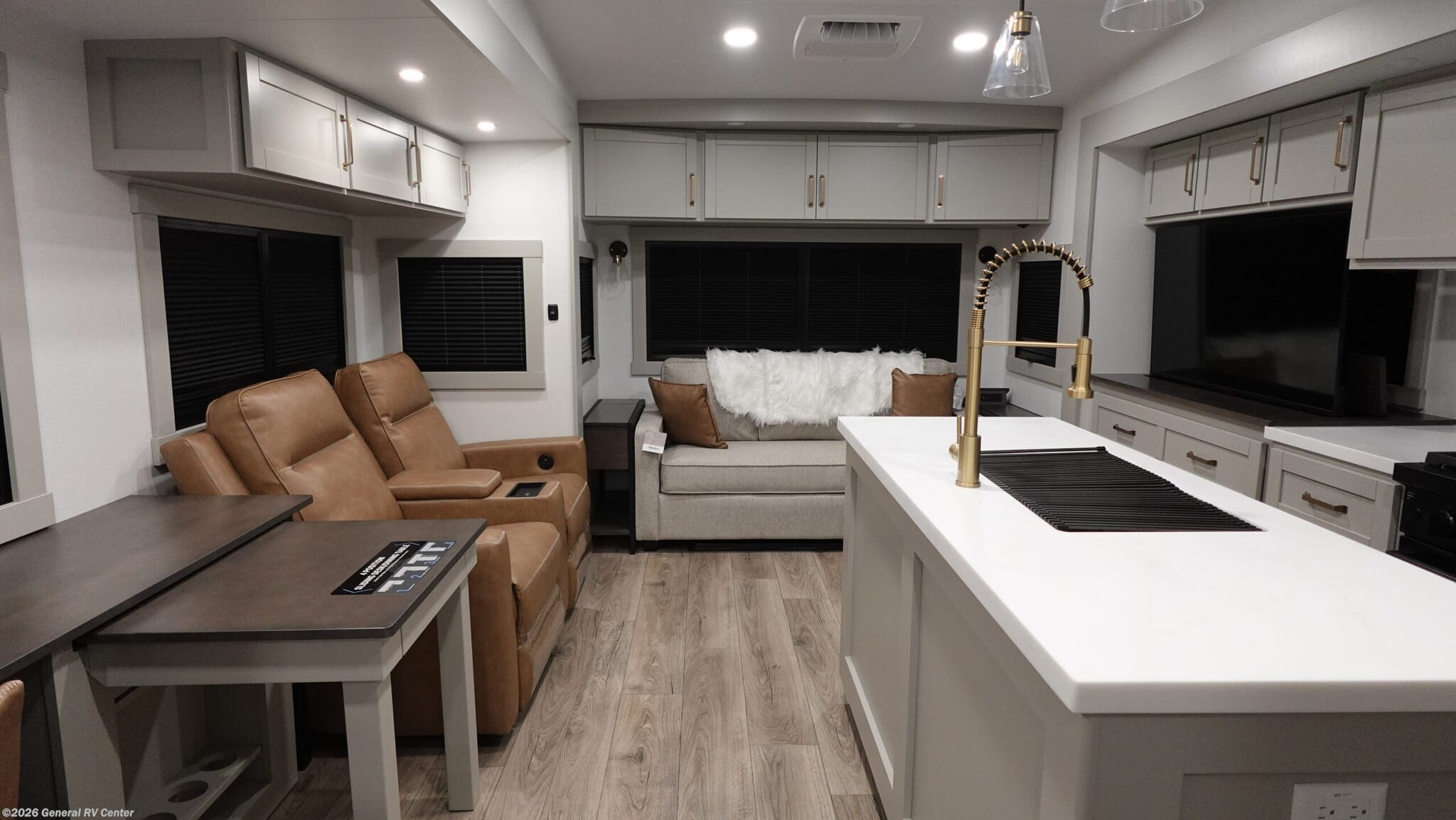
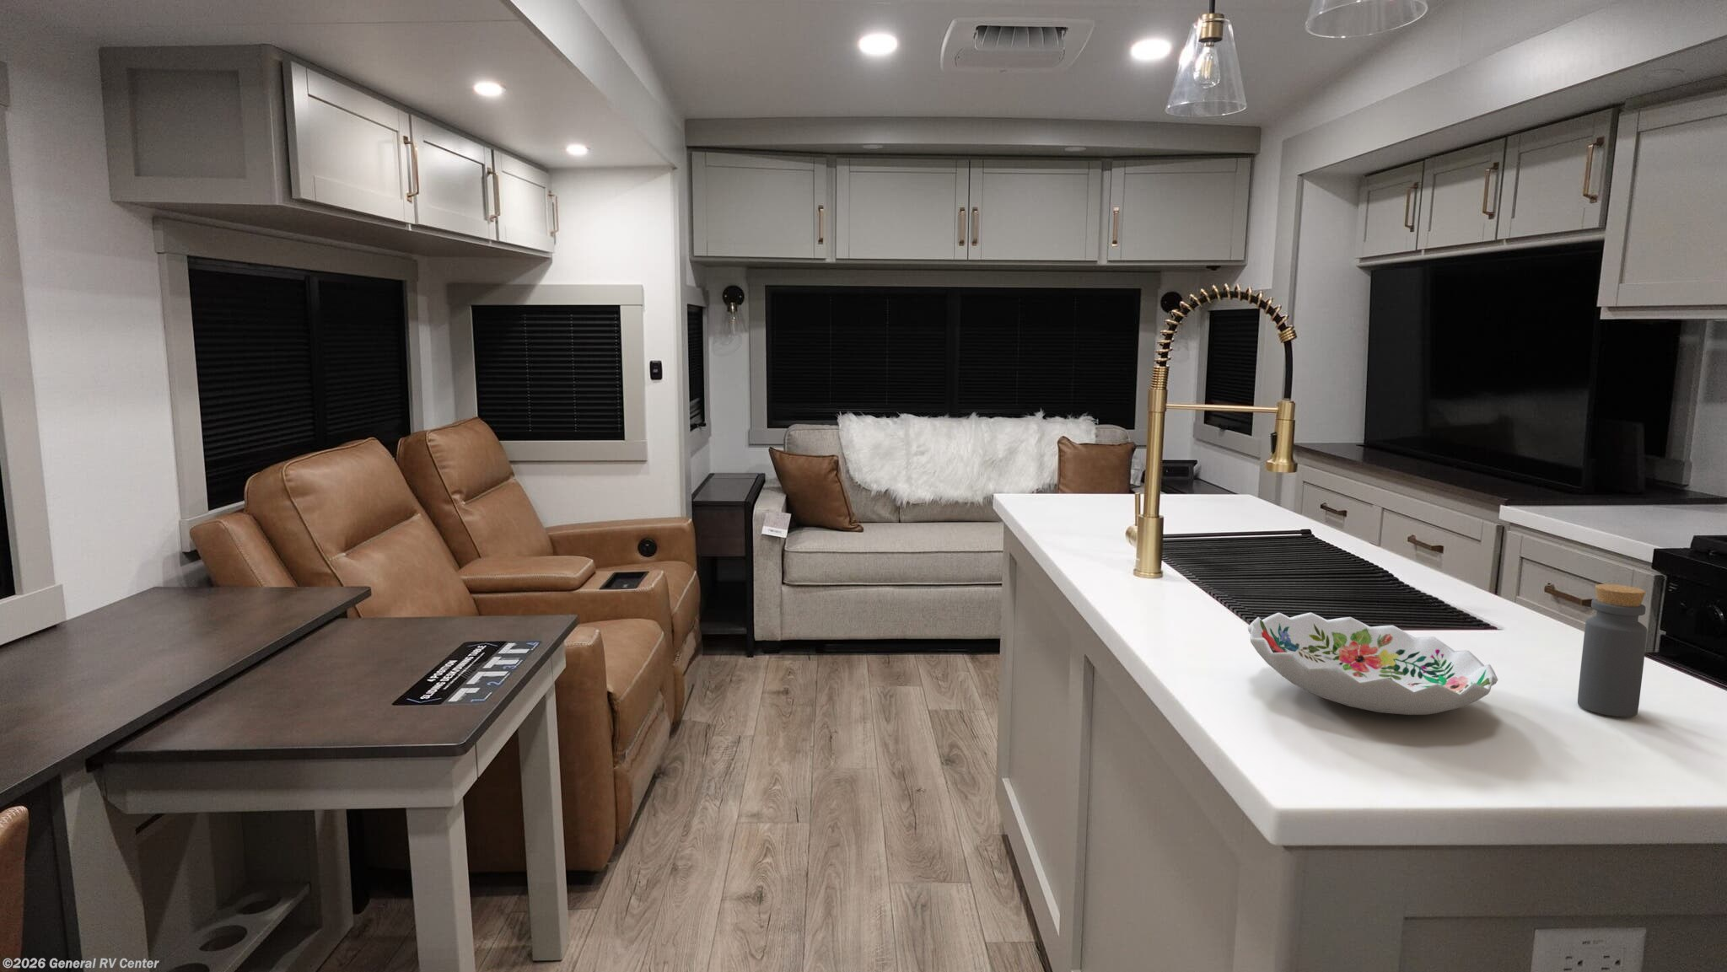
+ bottle [1576,583,1648,717]
+ decorative bowl [1247,612,1498,716]
